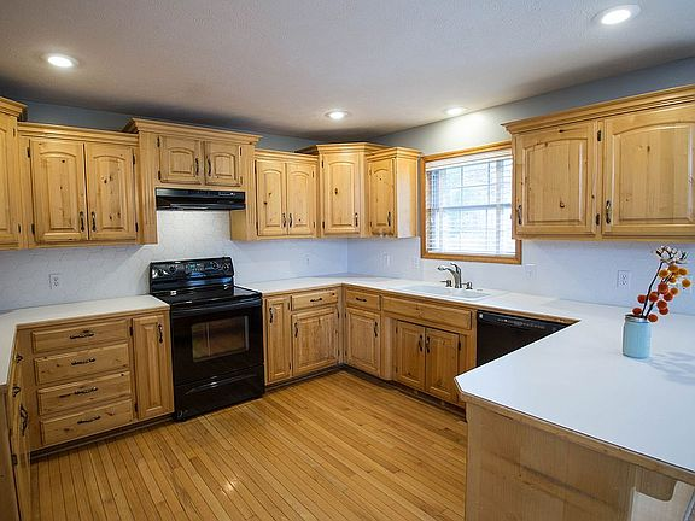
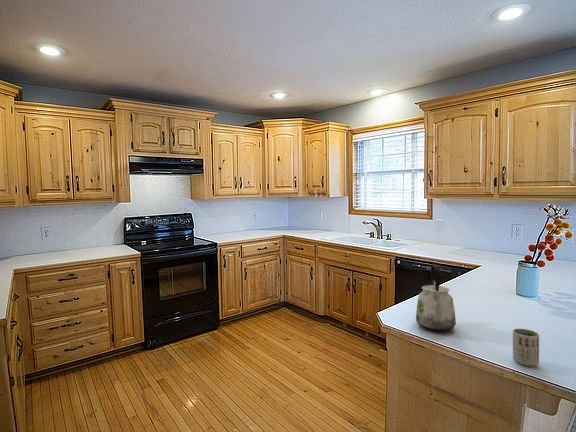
+ cup [512,328,540,367]
+ kettle [415,263,457,332]
